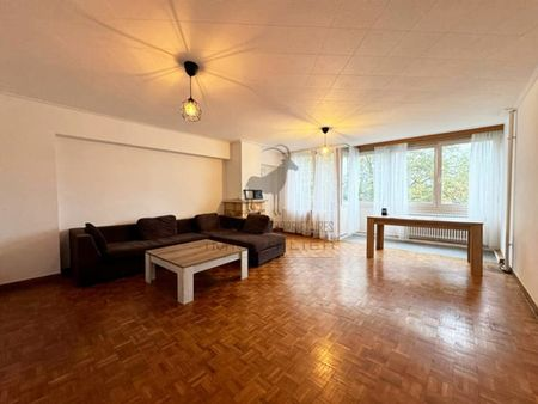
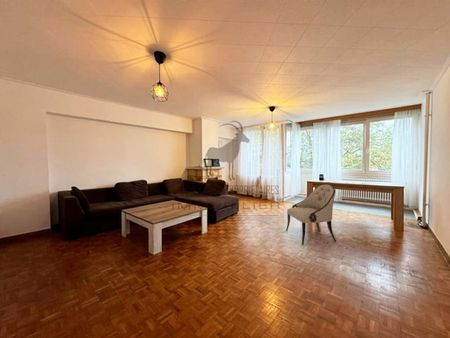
+ armchair [285,183,337,246]
